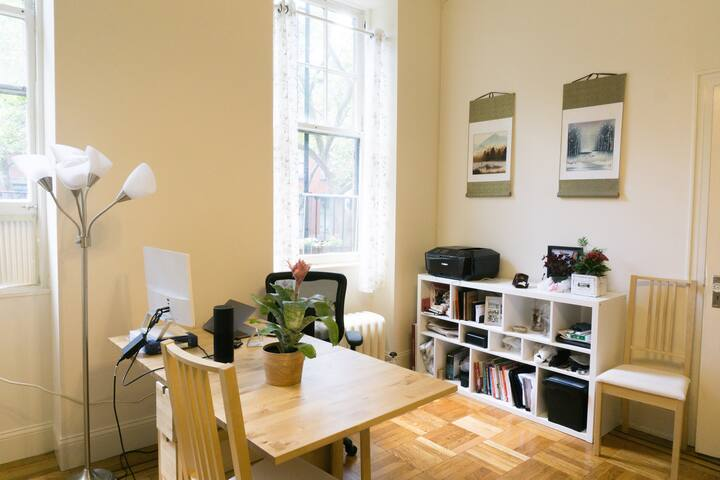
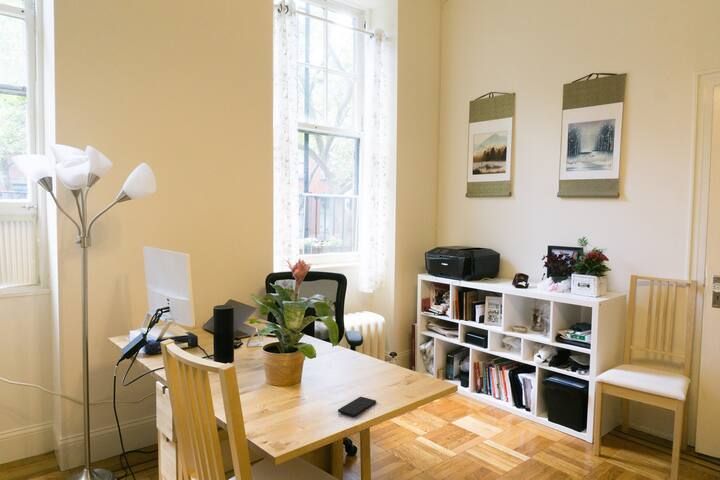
+ smartphone [337,396,377,417]
